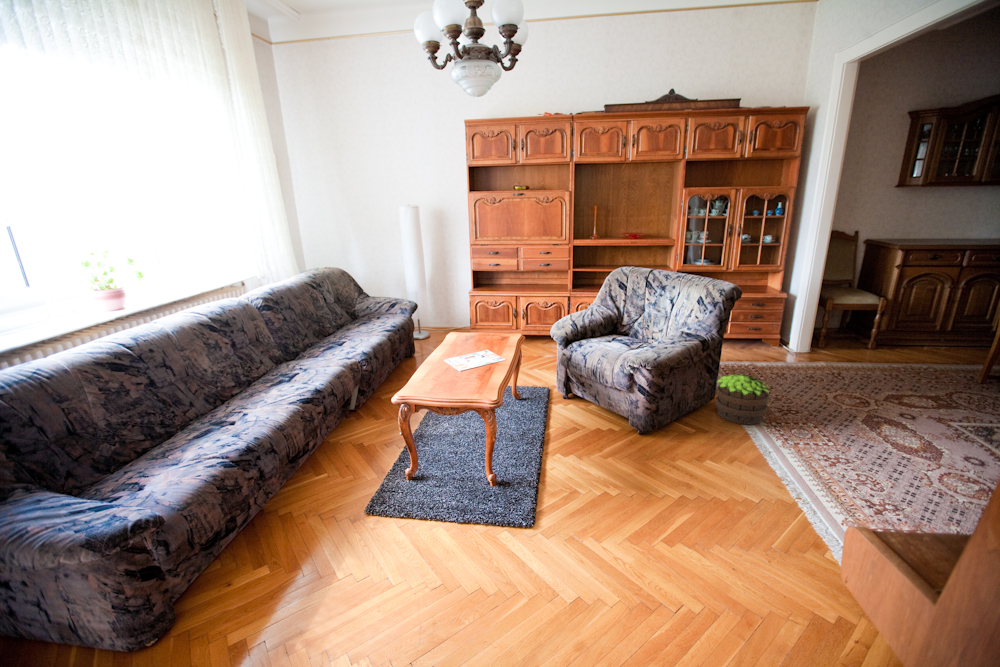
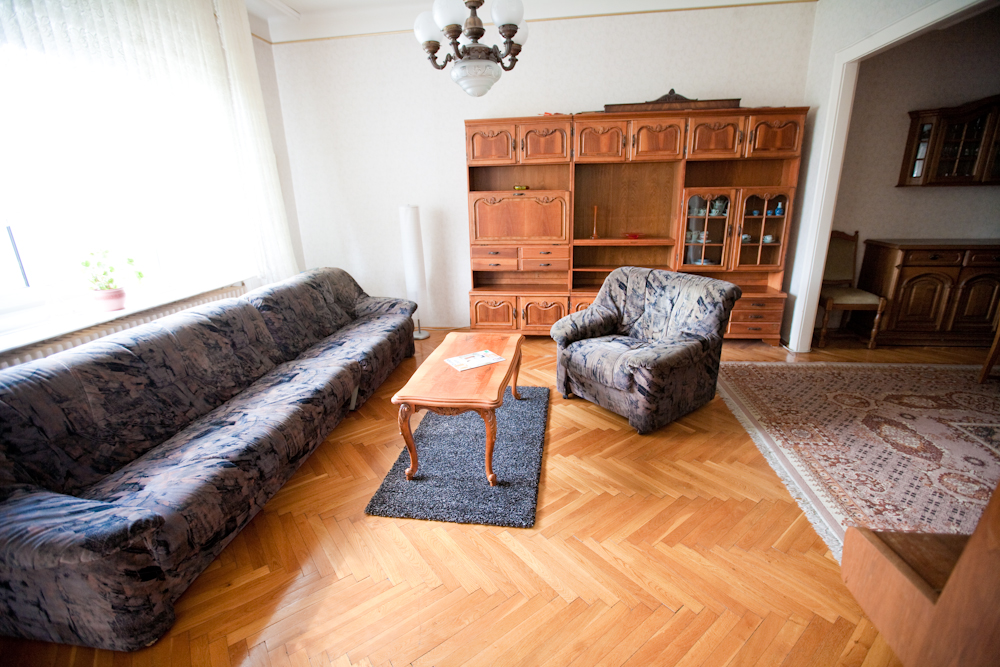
- potted plant [715,373,770,426]
